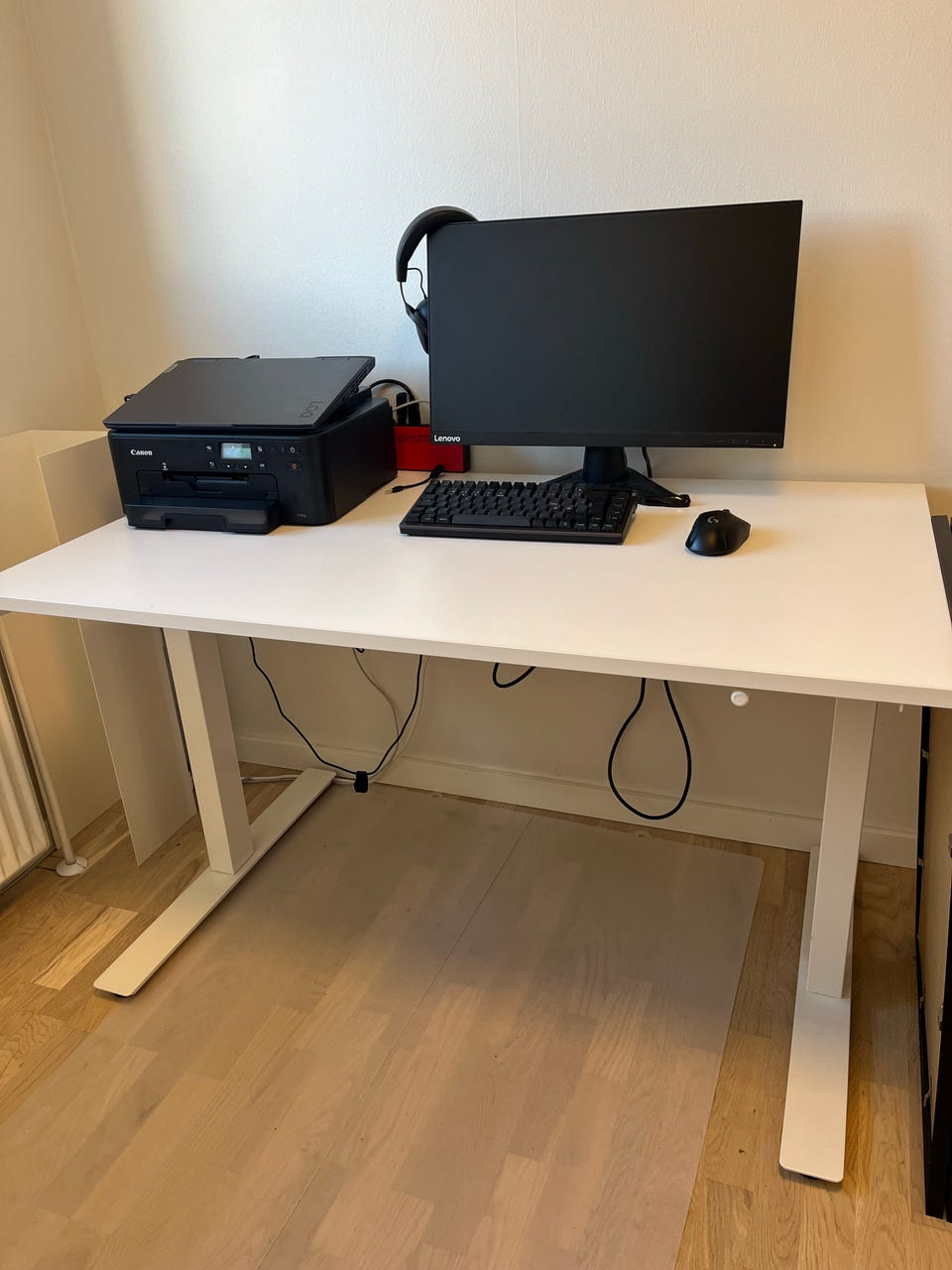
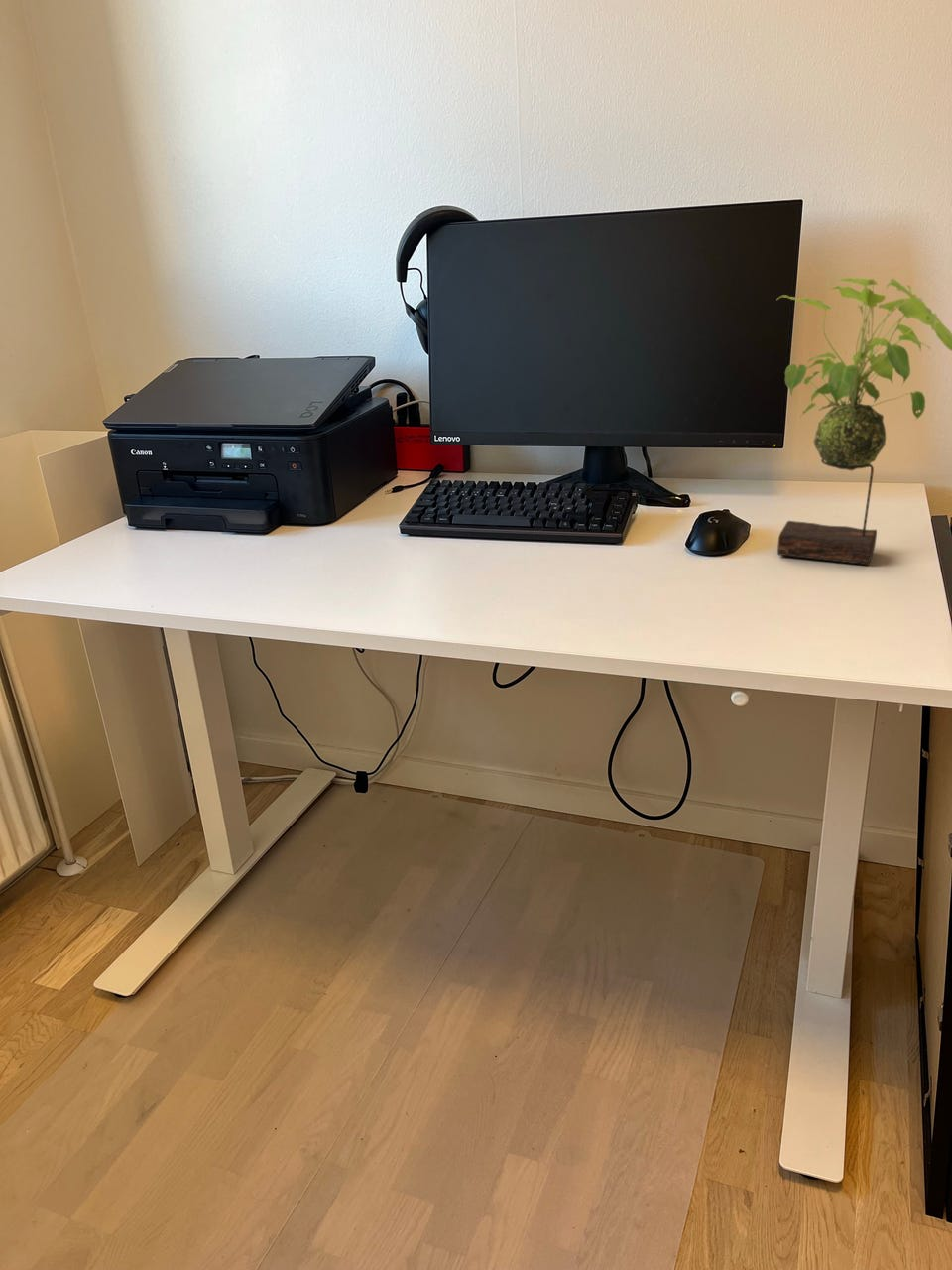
+ plant [776,276,952,567]
